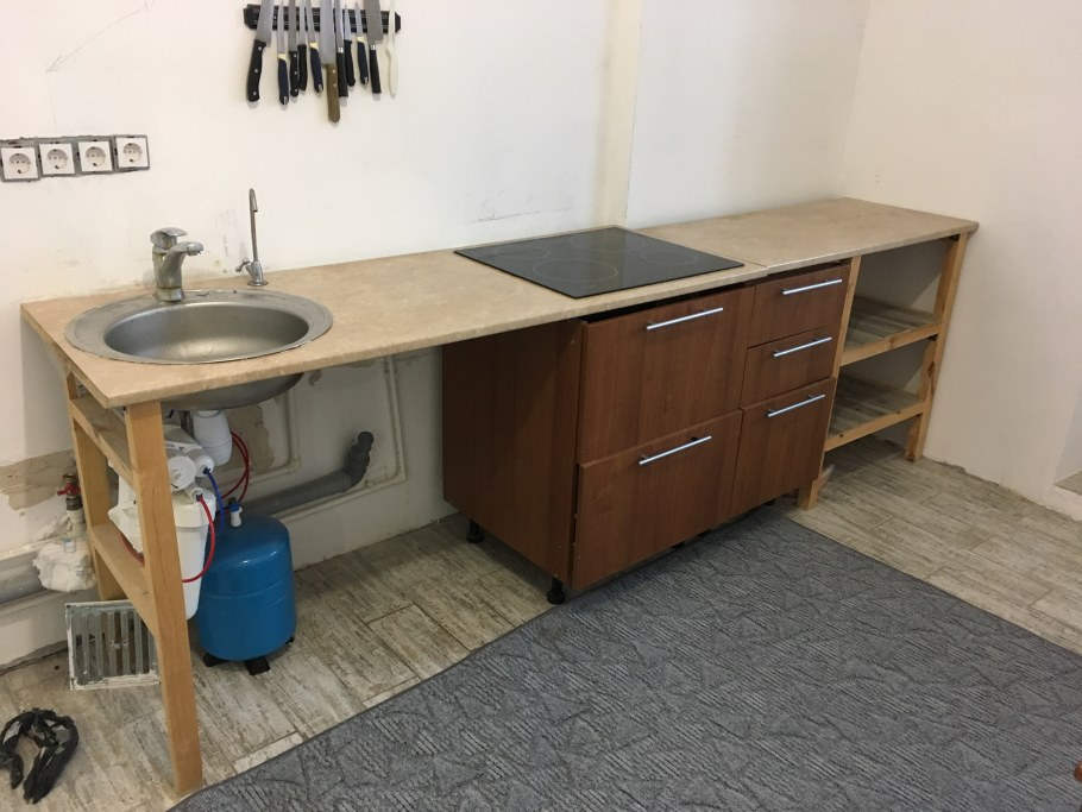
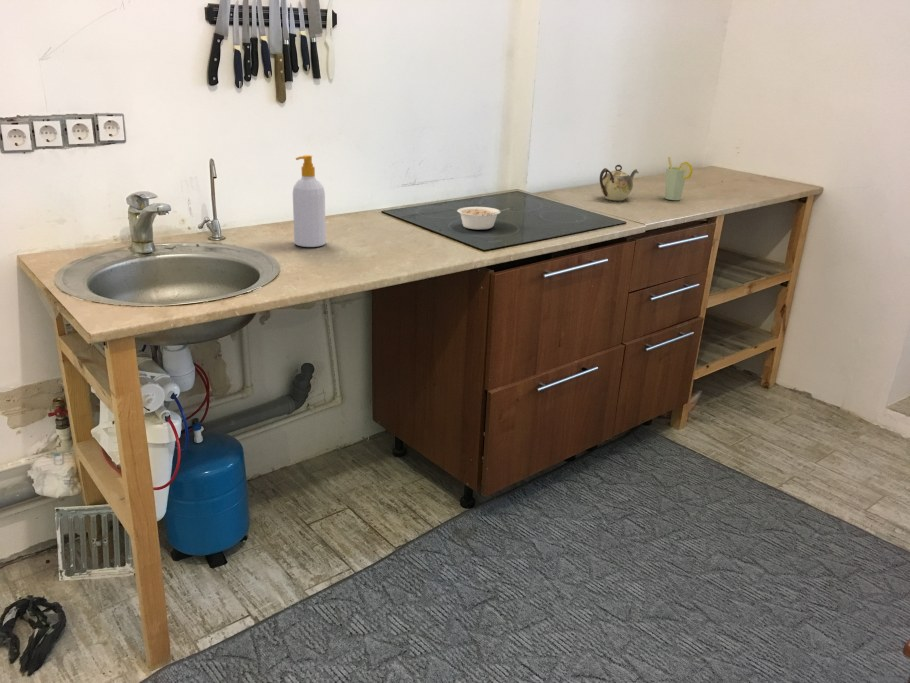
+ legume [456,206,511,230]
+ teapot [599,164,640,202]
+ cup [664,156,693,201]
+ soap bottle [292,154,327,248]
